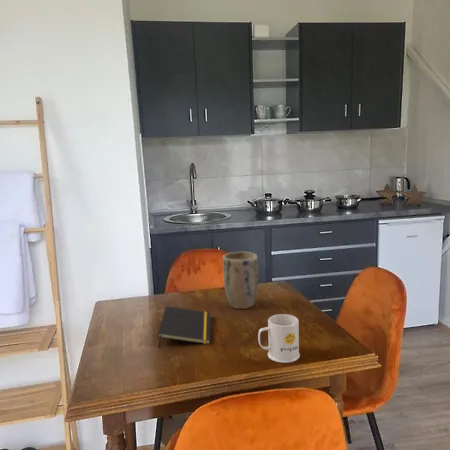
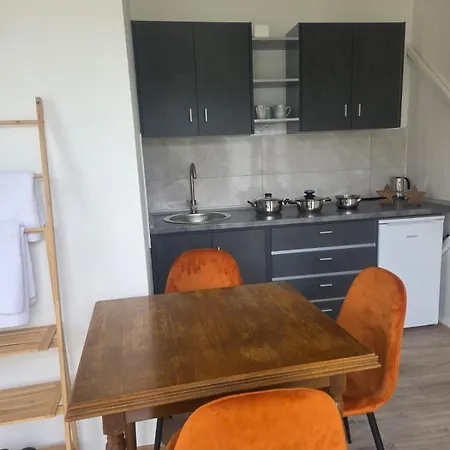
- notepad [156,305,211,349]
- plant pot [222,251,259,310]
- mug [257,313,301,364]
